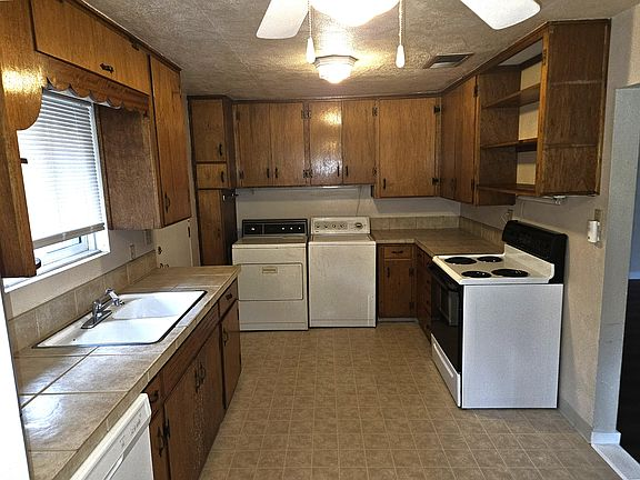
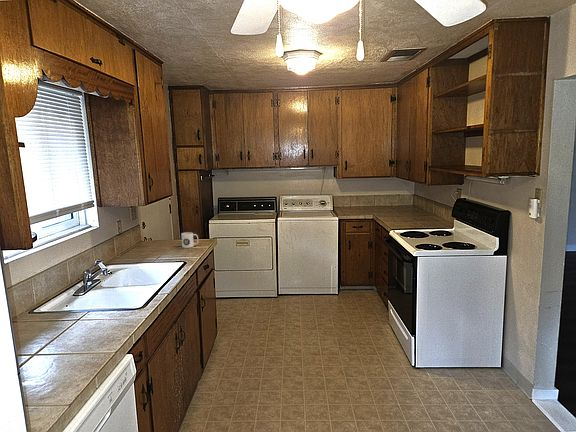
+ mug [180,231,199,249]
